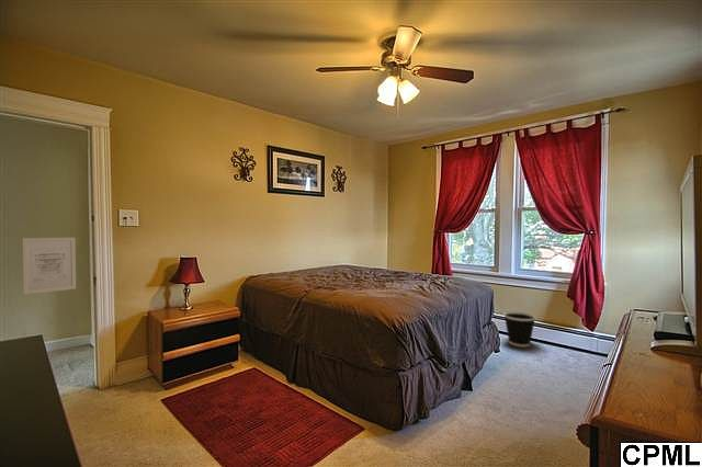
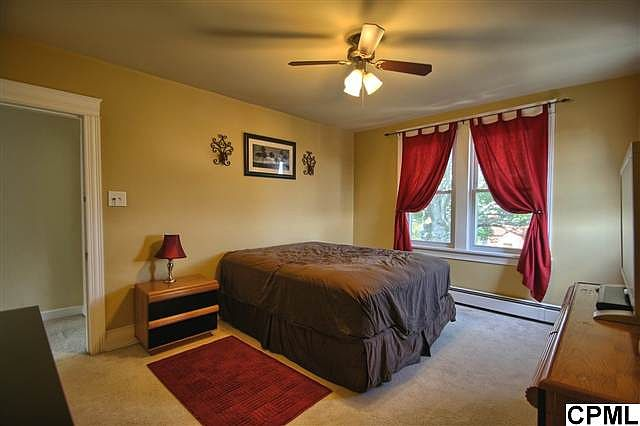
- wall art [22,237,77,295]
- wastebasket [502,311,536,348]
